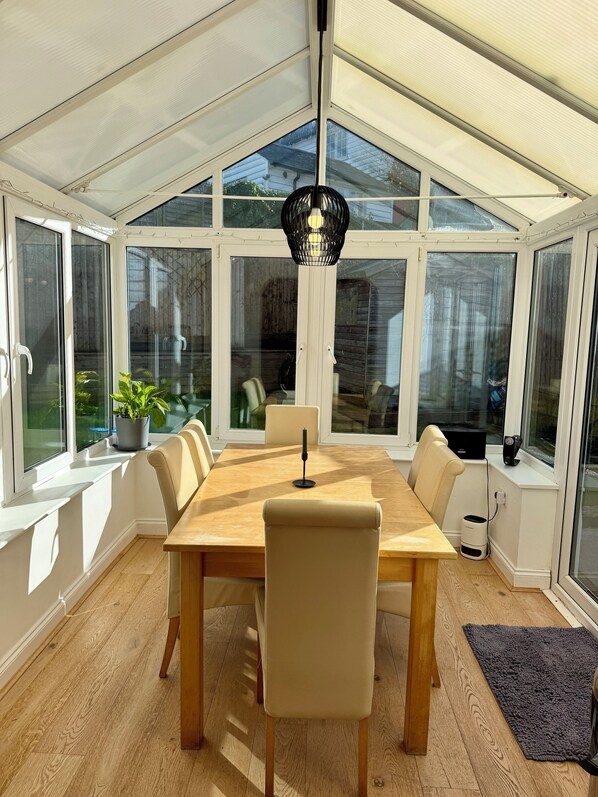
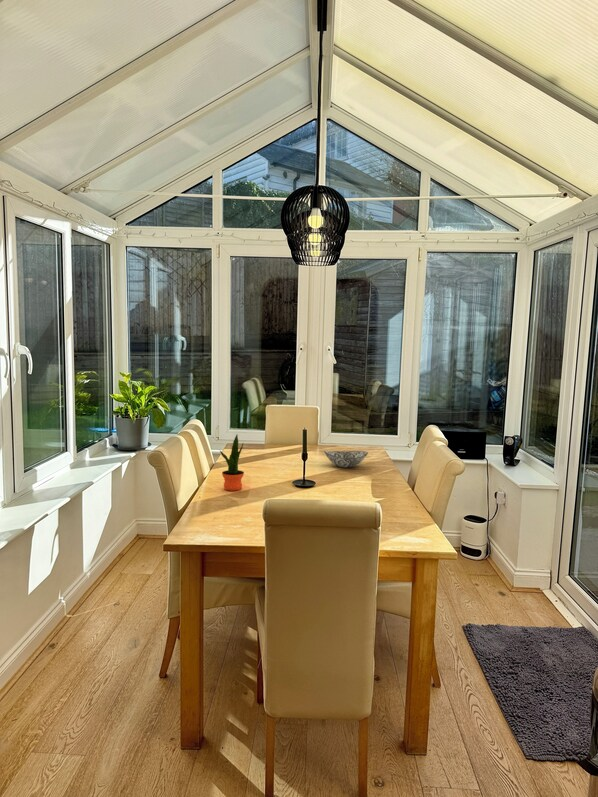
+ decorative bowl [323,450,369,468]
+ potted plant [219,433,245,492]
